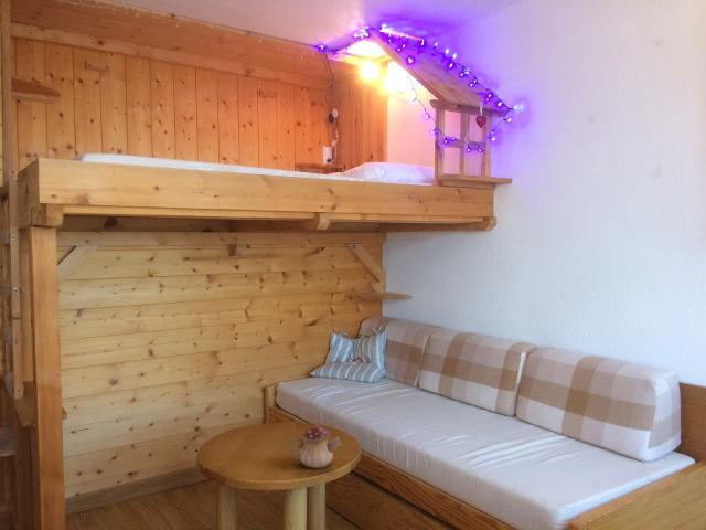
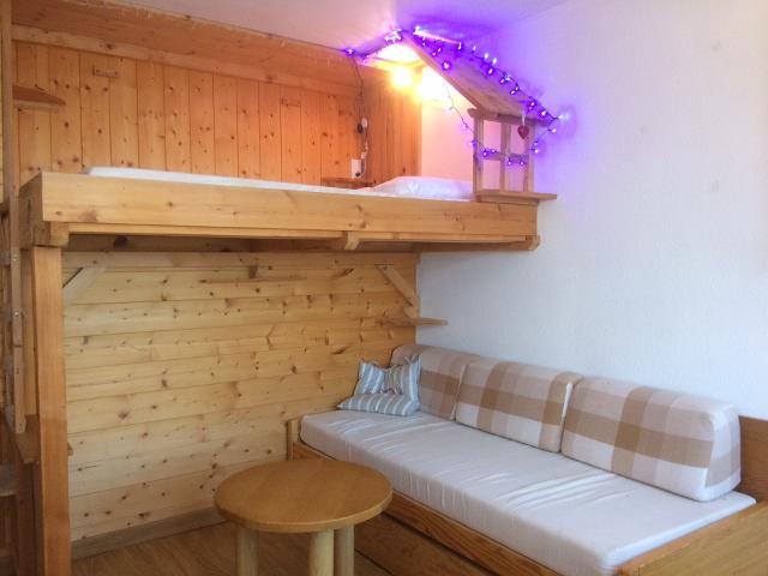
- teapot [287,421,342,469]
